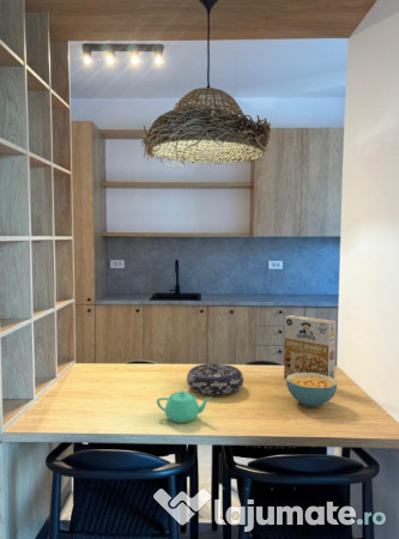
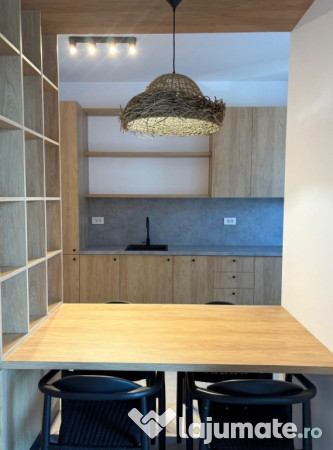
- cereal box [283,314,337,380]
- cereal bowl [285,373,338,407]
- teapot [156,389,213,424]
- decorative bowl [186,363,244,396]
